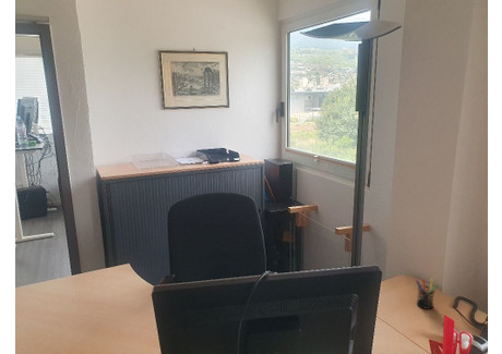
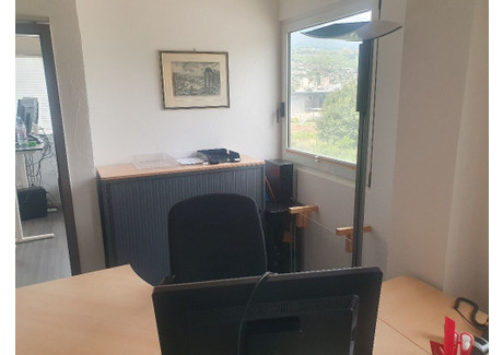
- pen holder [415,277,440,310]
